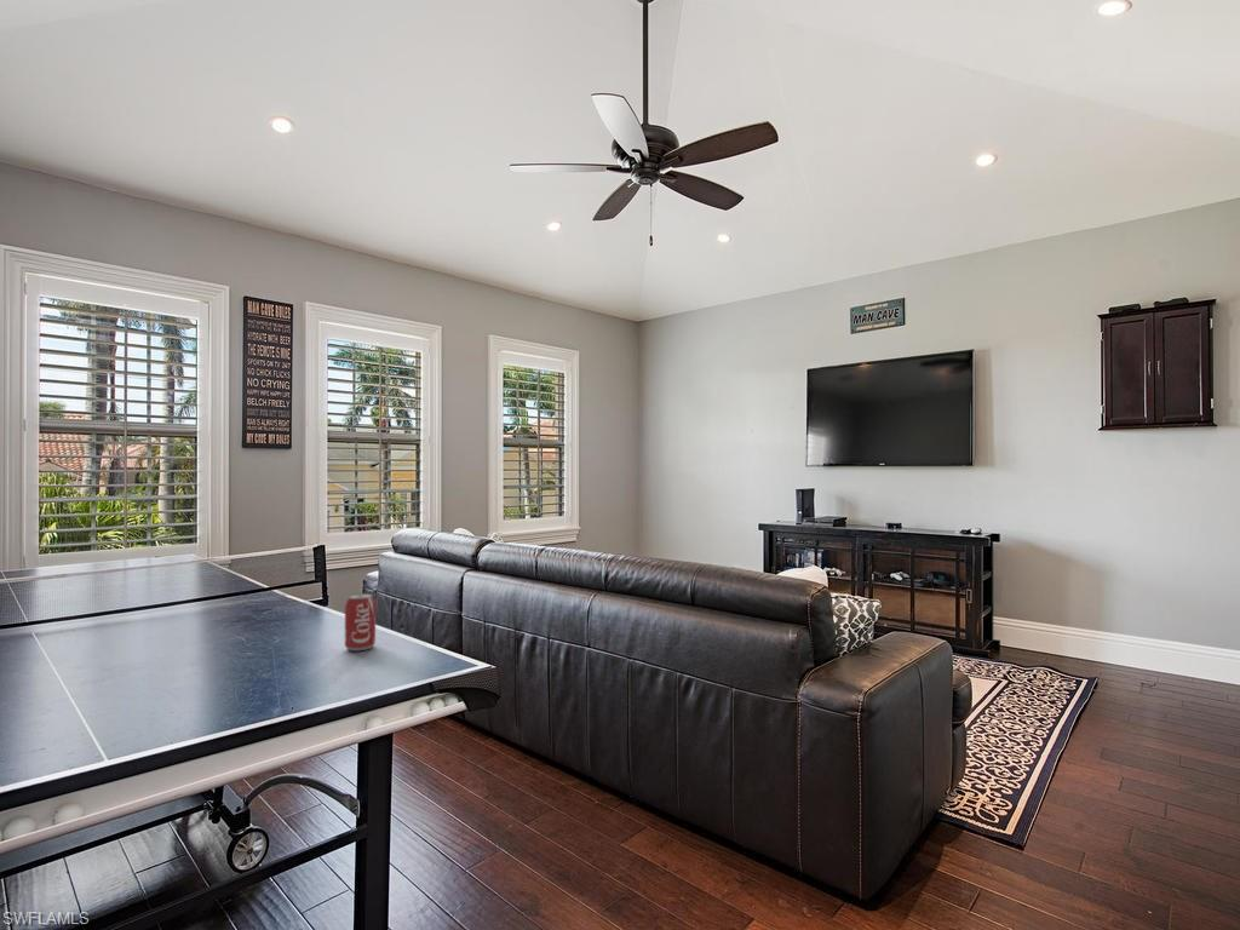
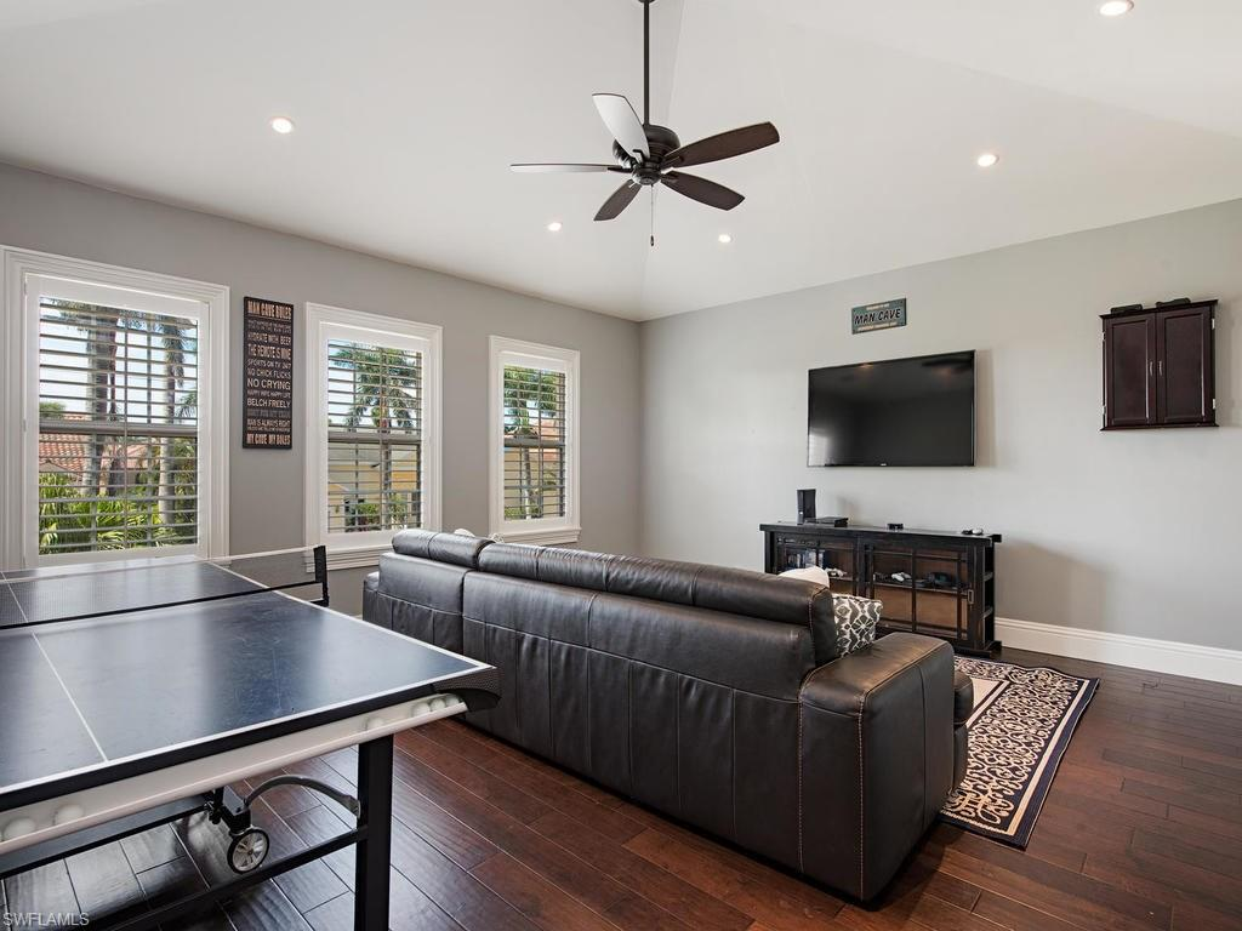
- beverage can [344,592,377,651]
